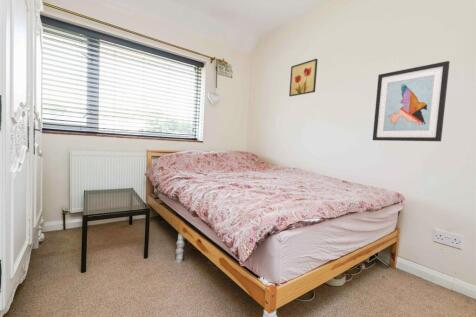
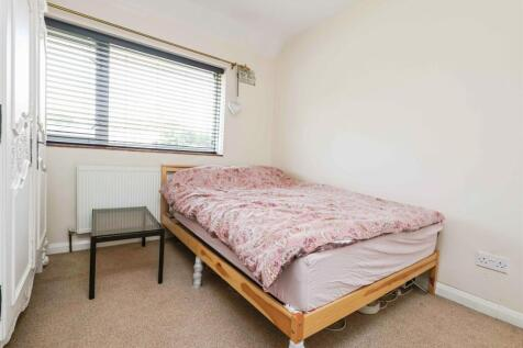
- wall art [288,58,318,97]
- wall art [372,60,450,142]
